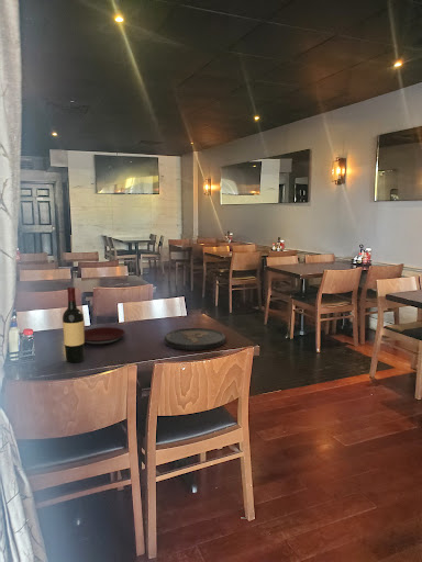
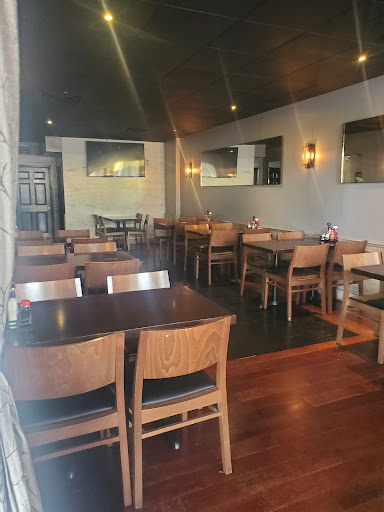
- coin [164,327,226,351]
- wine bottle [62,285,86,363]
- plate [84,326,126,346]
